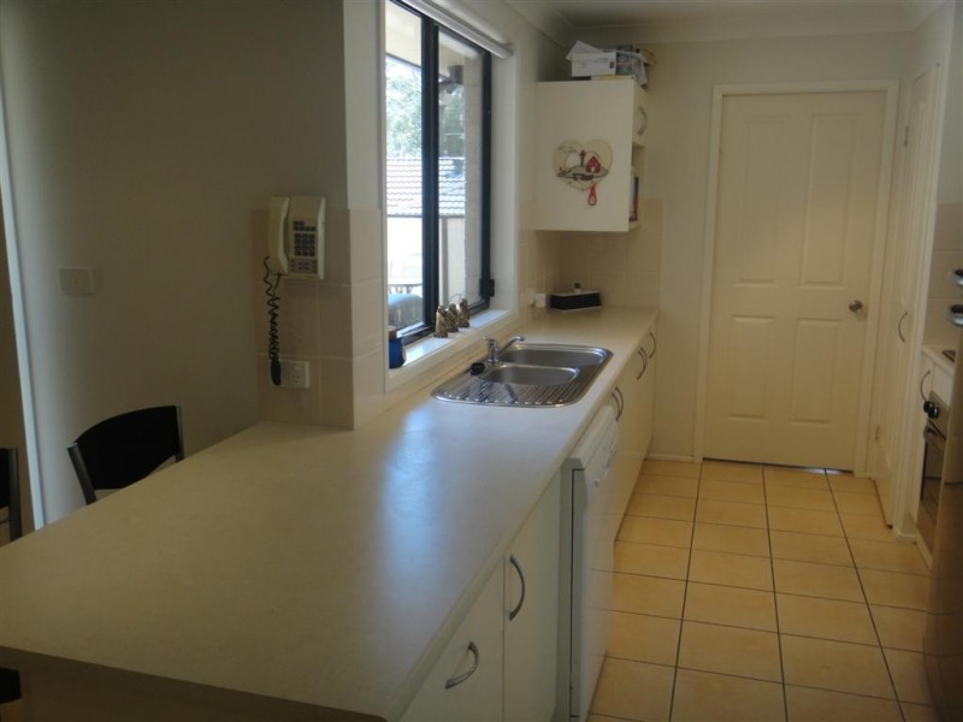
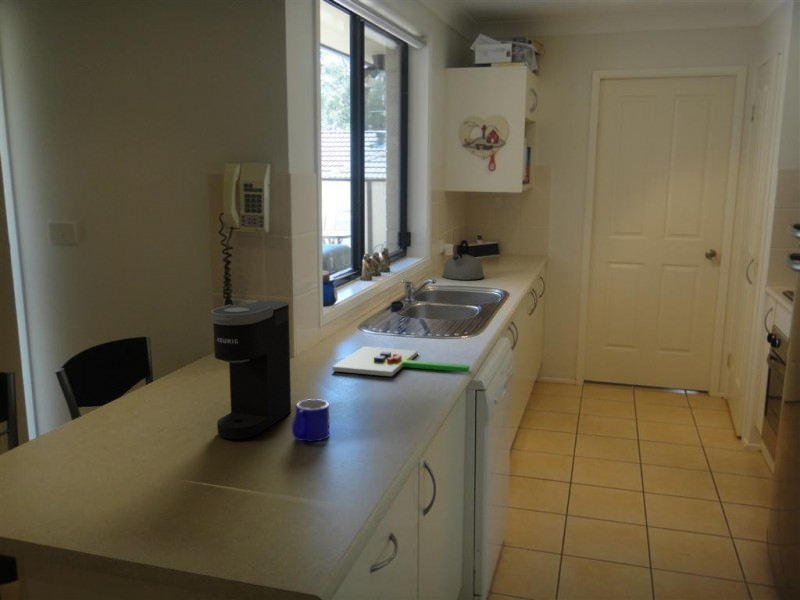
+ mug [291,398,330,443]
+ coffee maker [210,300,292,440]
+ kettle [441,239,485,281]
+ chopping board [331,346,470,377]
